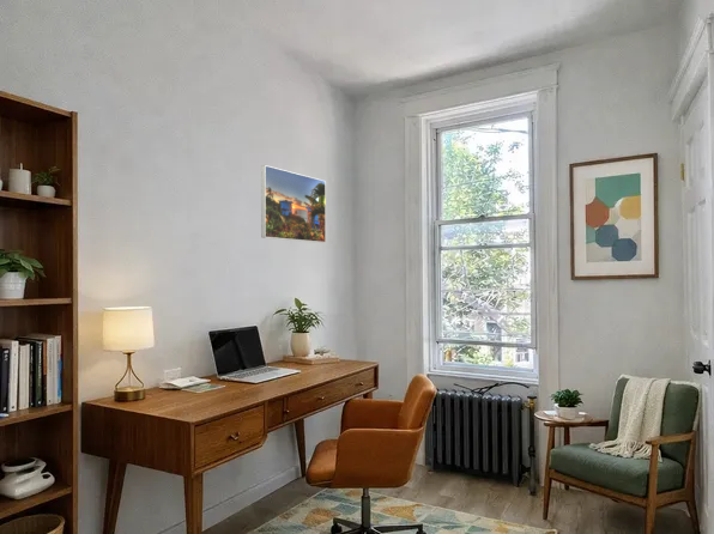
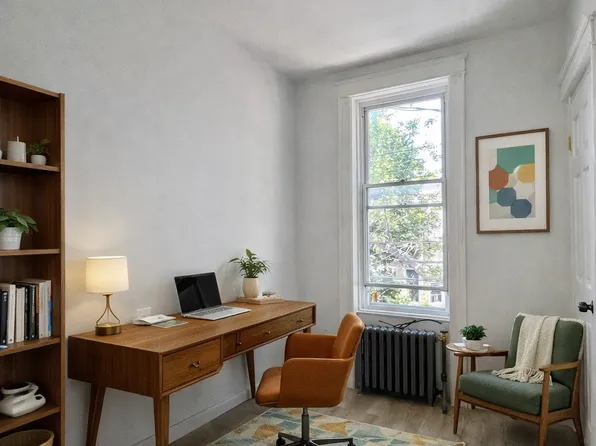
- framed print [260,164,327,244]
